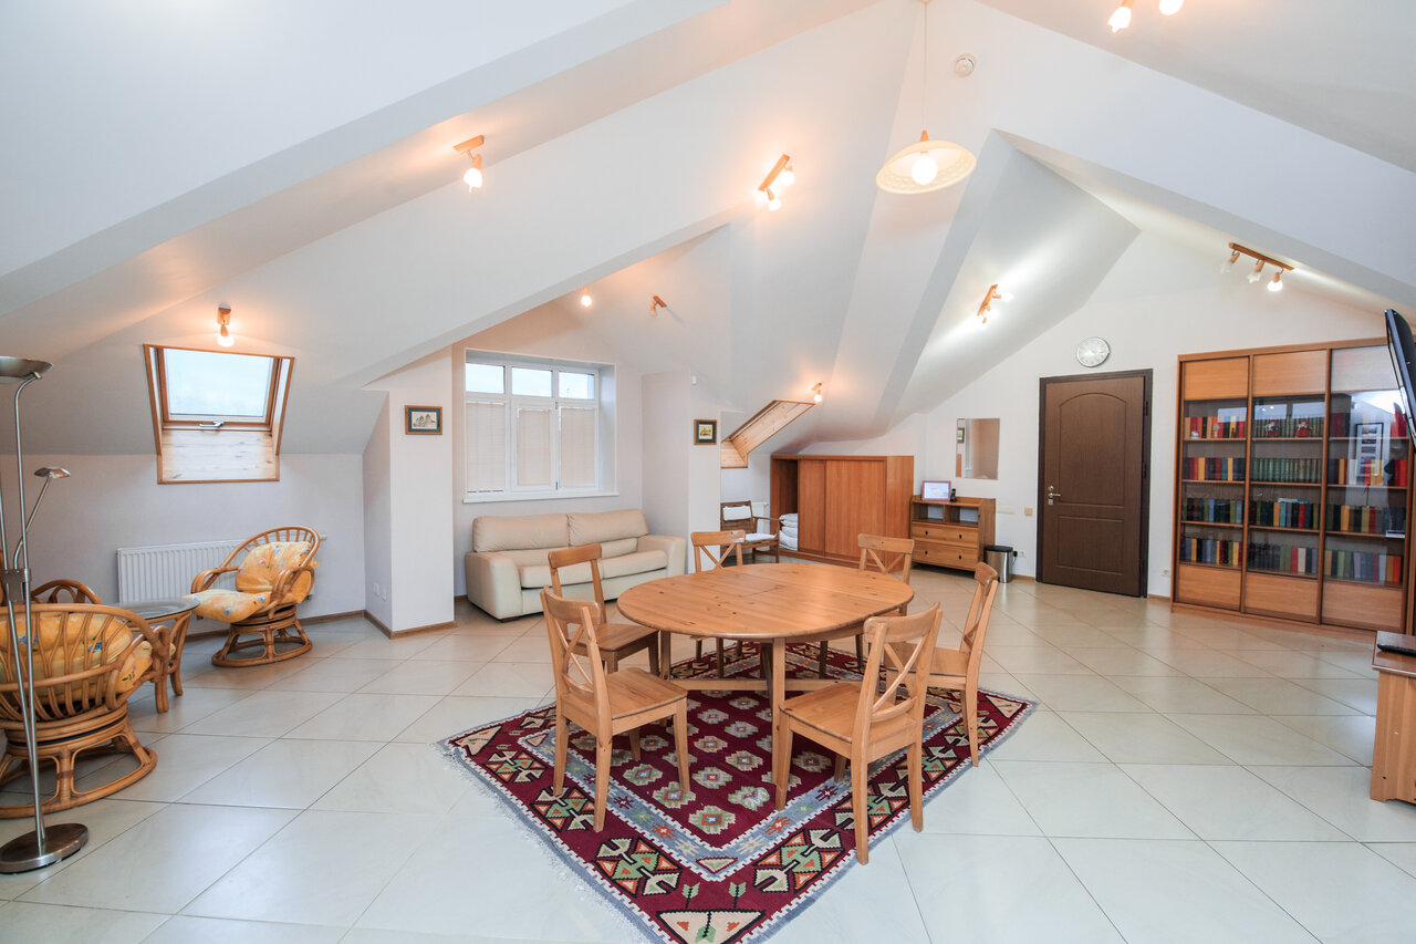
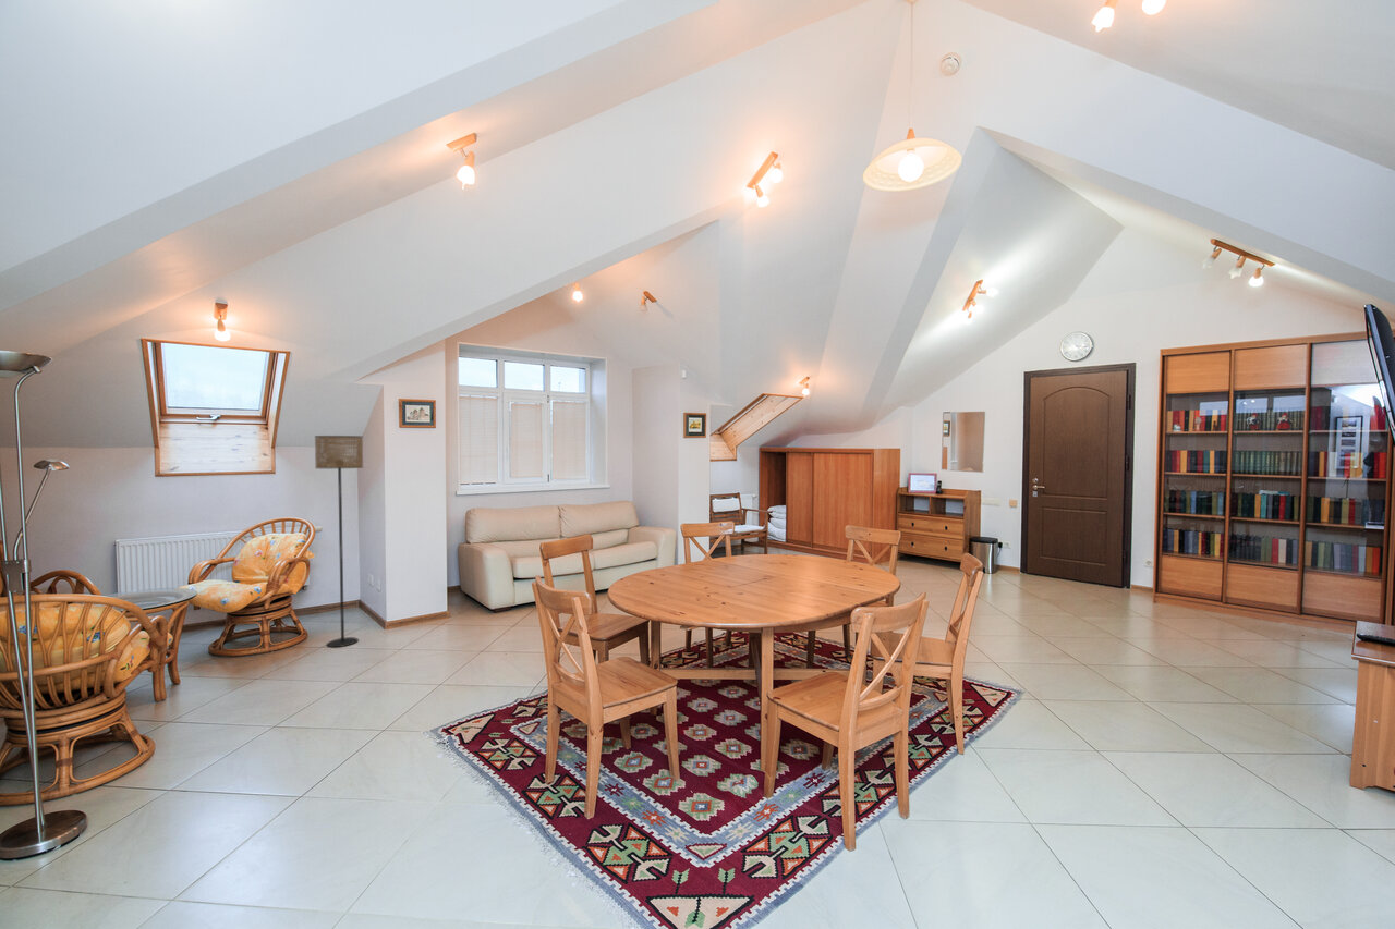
+ floor lamp [314,435,364,648]
